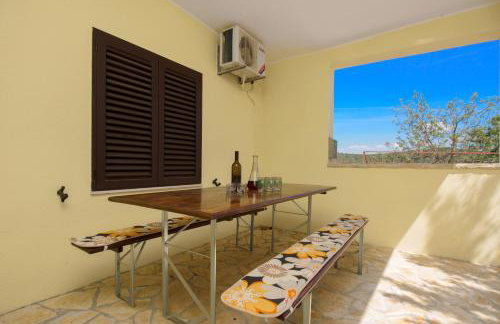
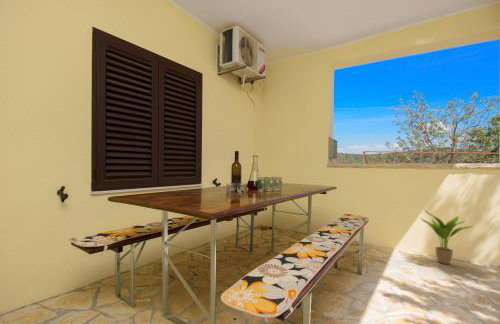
+ potted plant [419,209,474,265]
